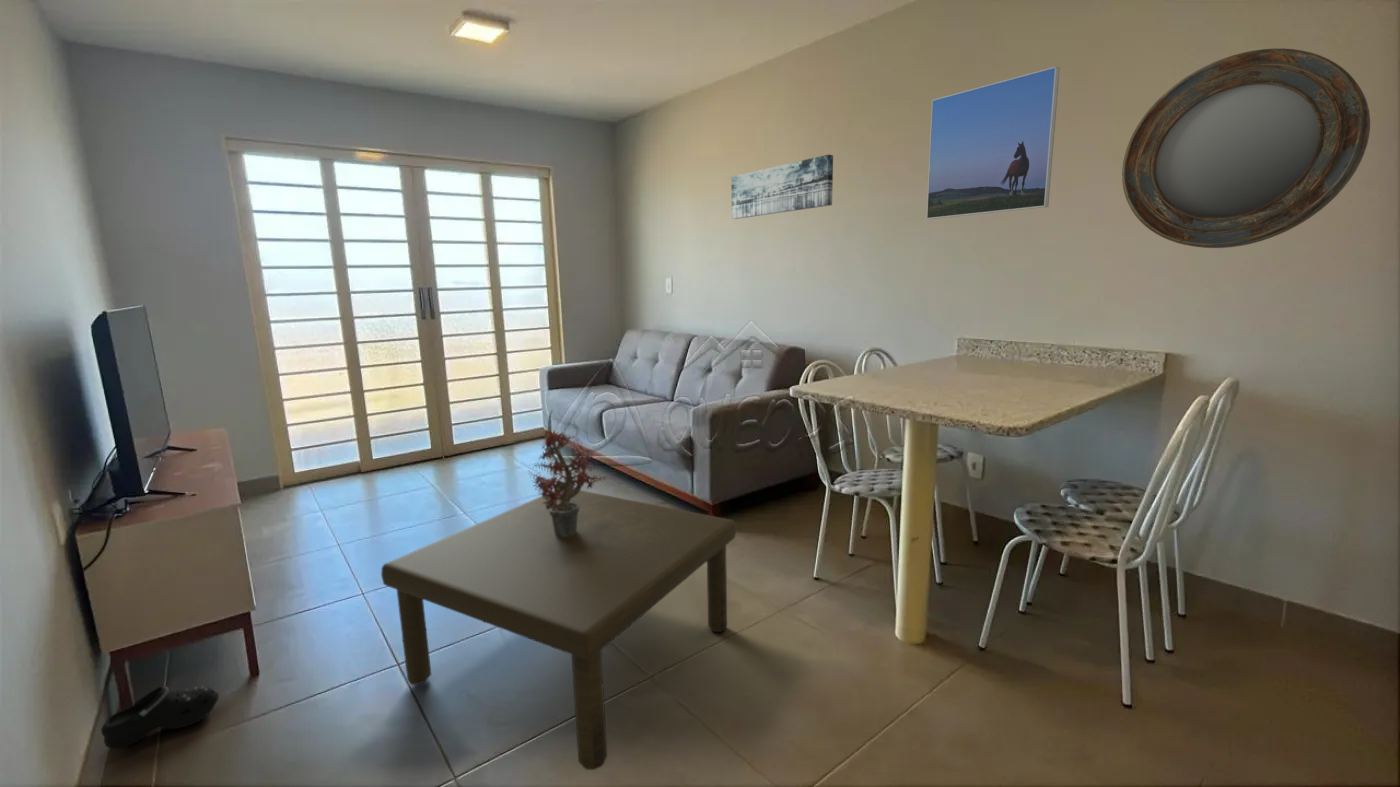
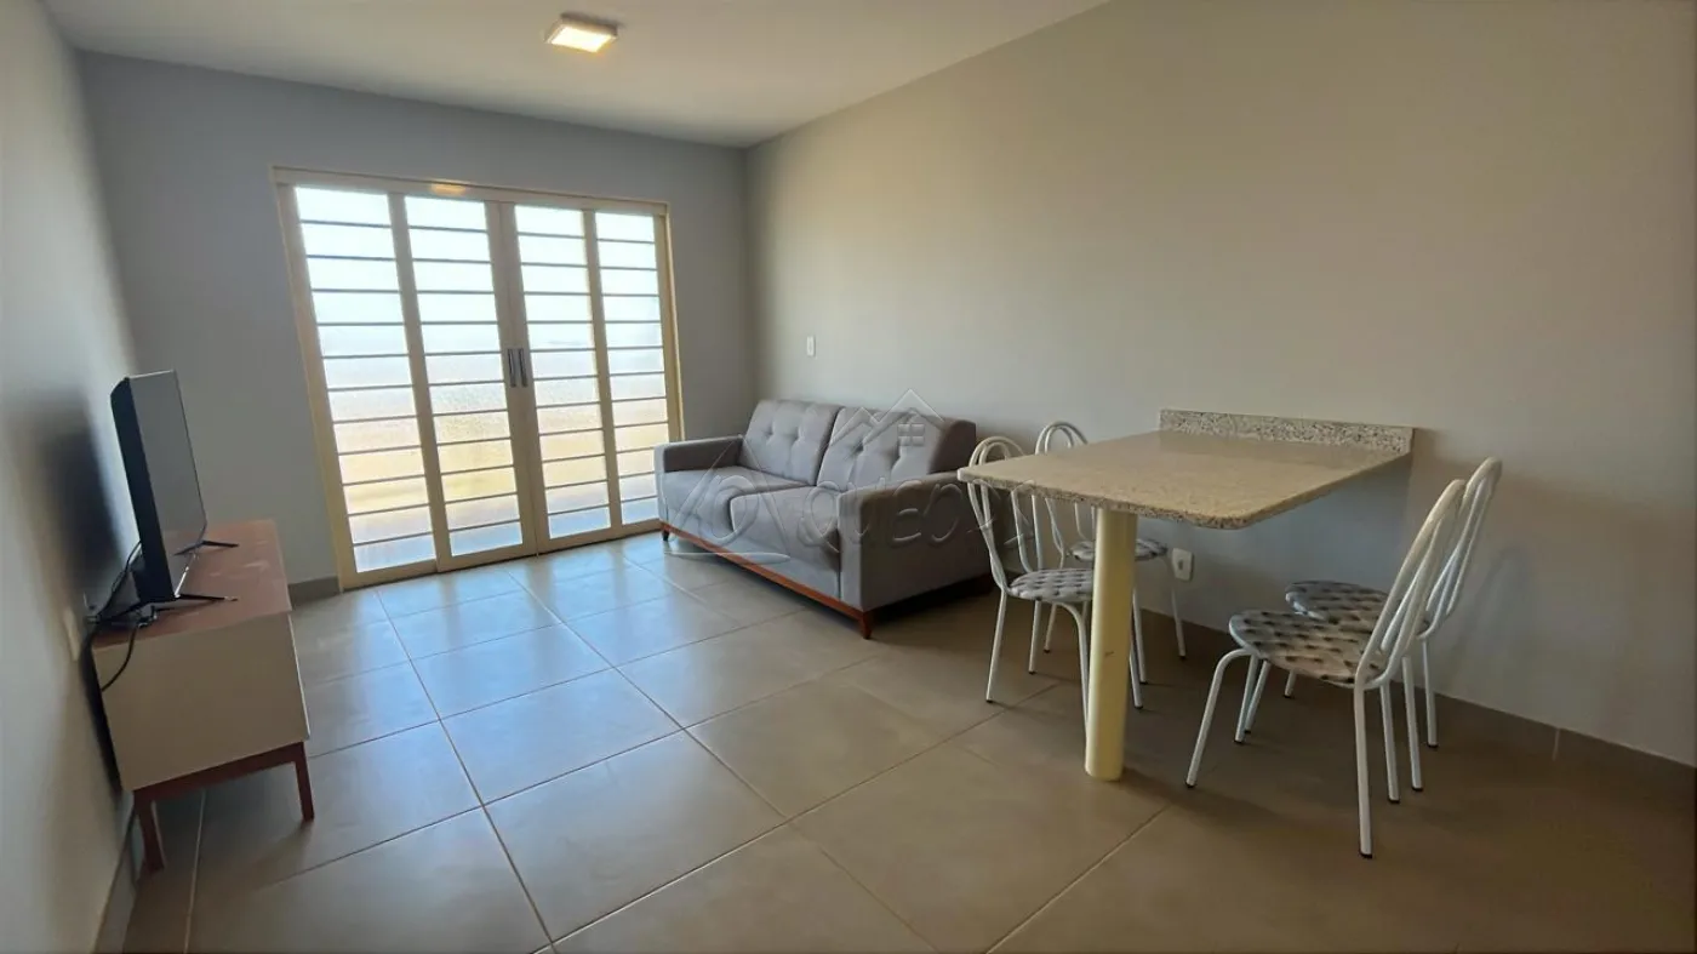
- potted plant [527,409,609,537]
- wall art [730,154,834,220]
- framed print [925,65,1060,220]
- coffee table [380,490,737,771]
- home mirror [1121,48,1371,249]
- shoe [100,685,220,750]
